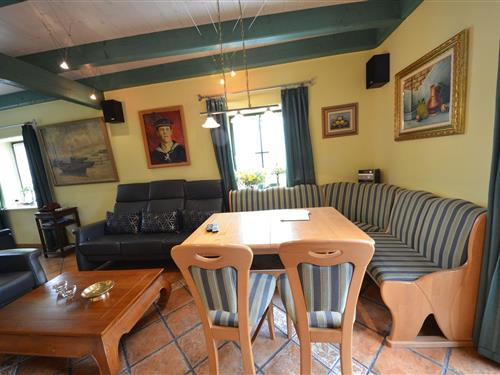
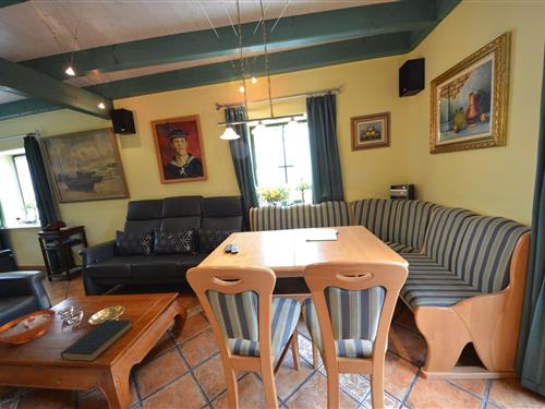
+ hardback book [60,318,134,363]
+ decorative bowl [0,309,57,346]
